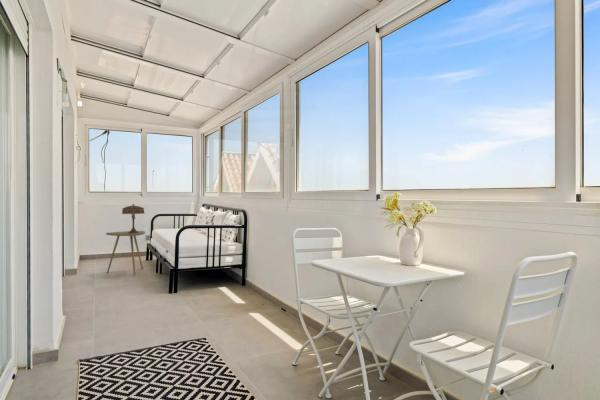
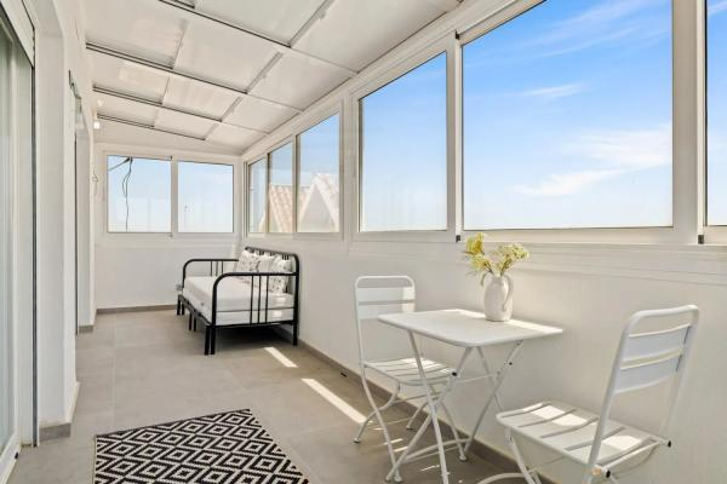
- table lamp [121,203,145,233]
- side table [105,230,146,276]
